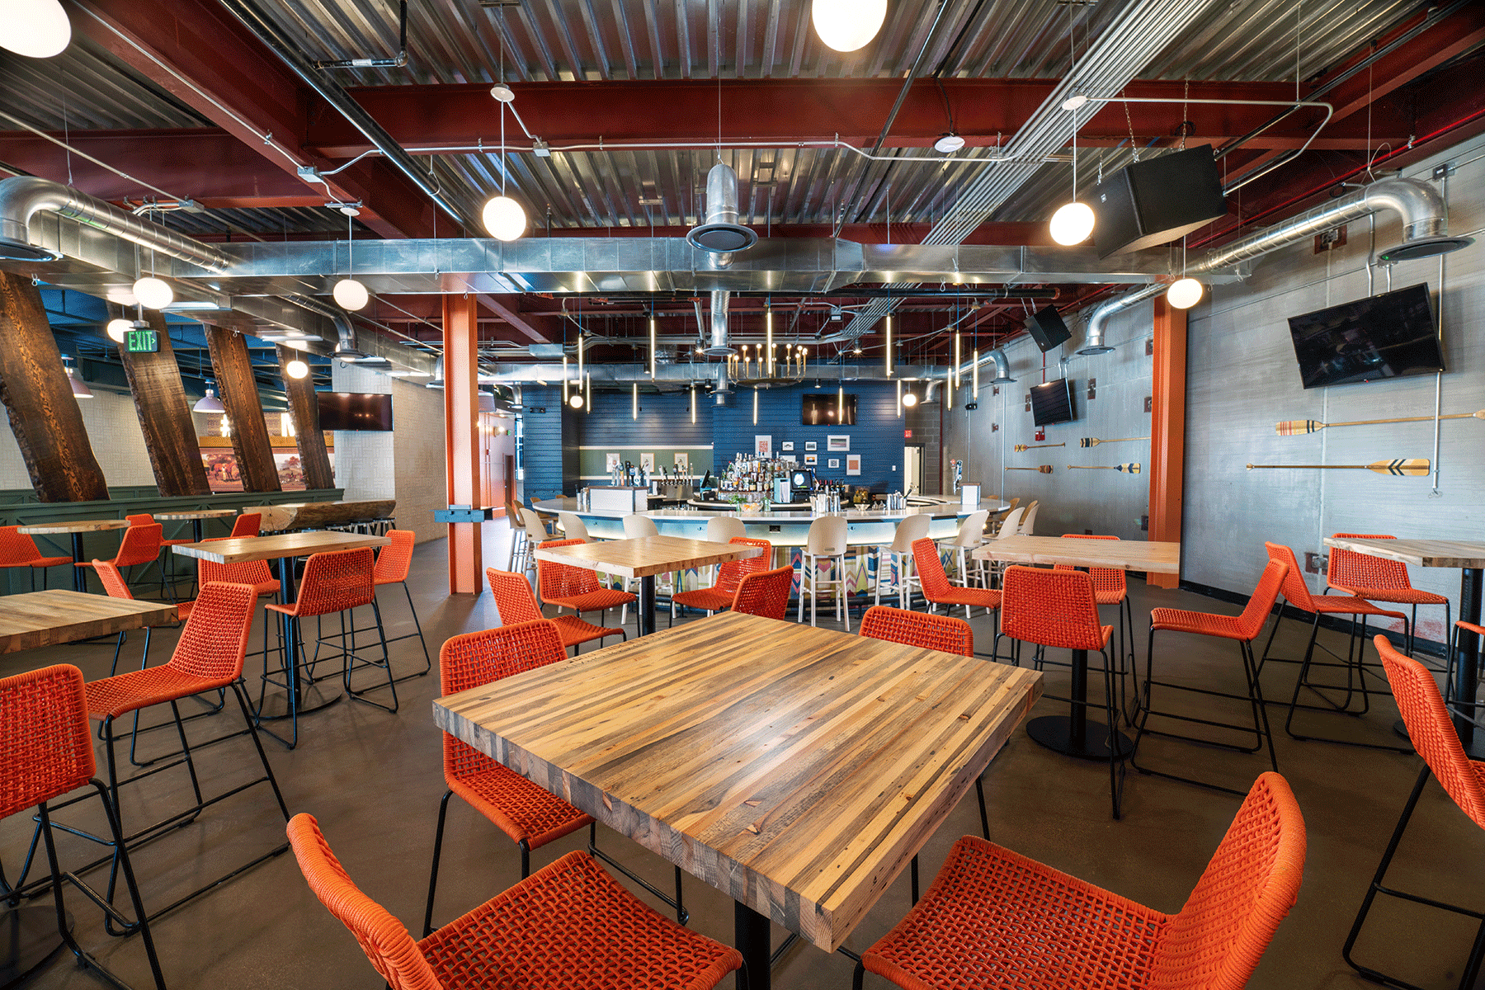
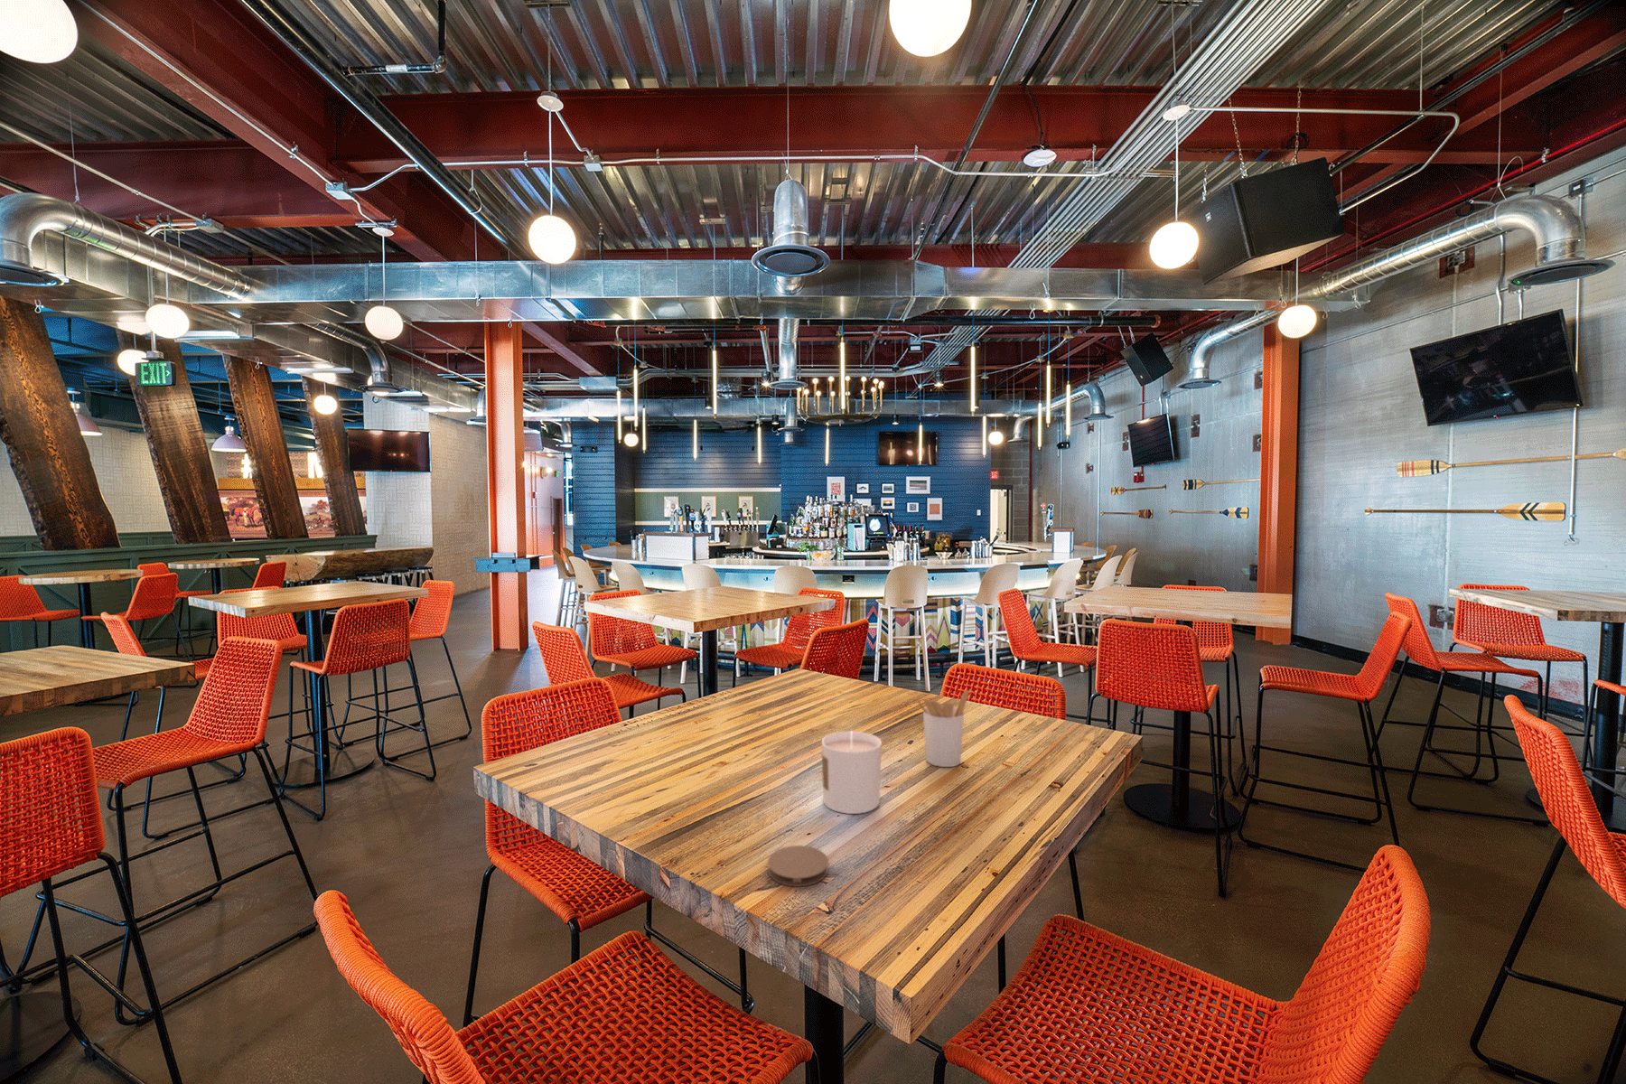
+ utensil holder [915,690,970,768]
+ coaster [767,844,829,888]
+ candle [821,727,882,814]
